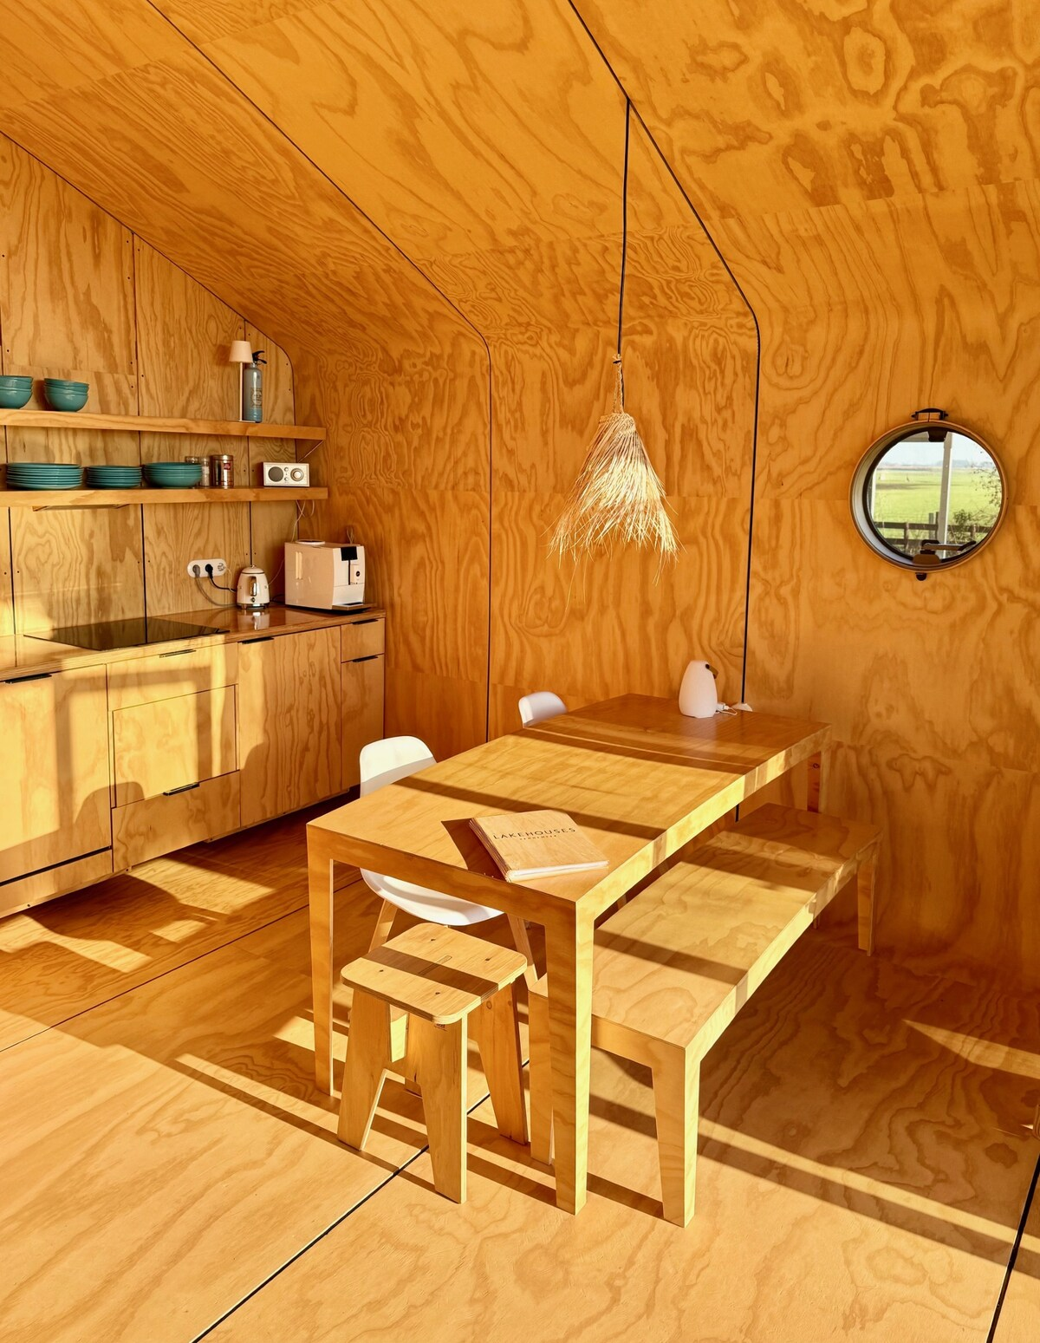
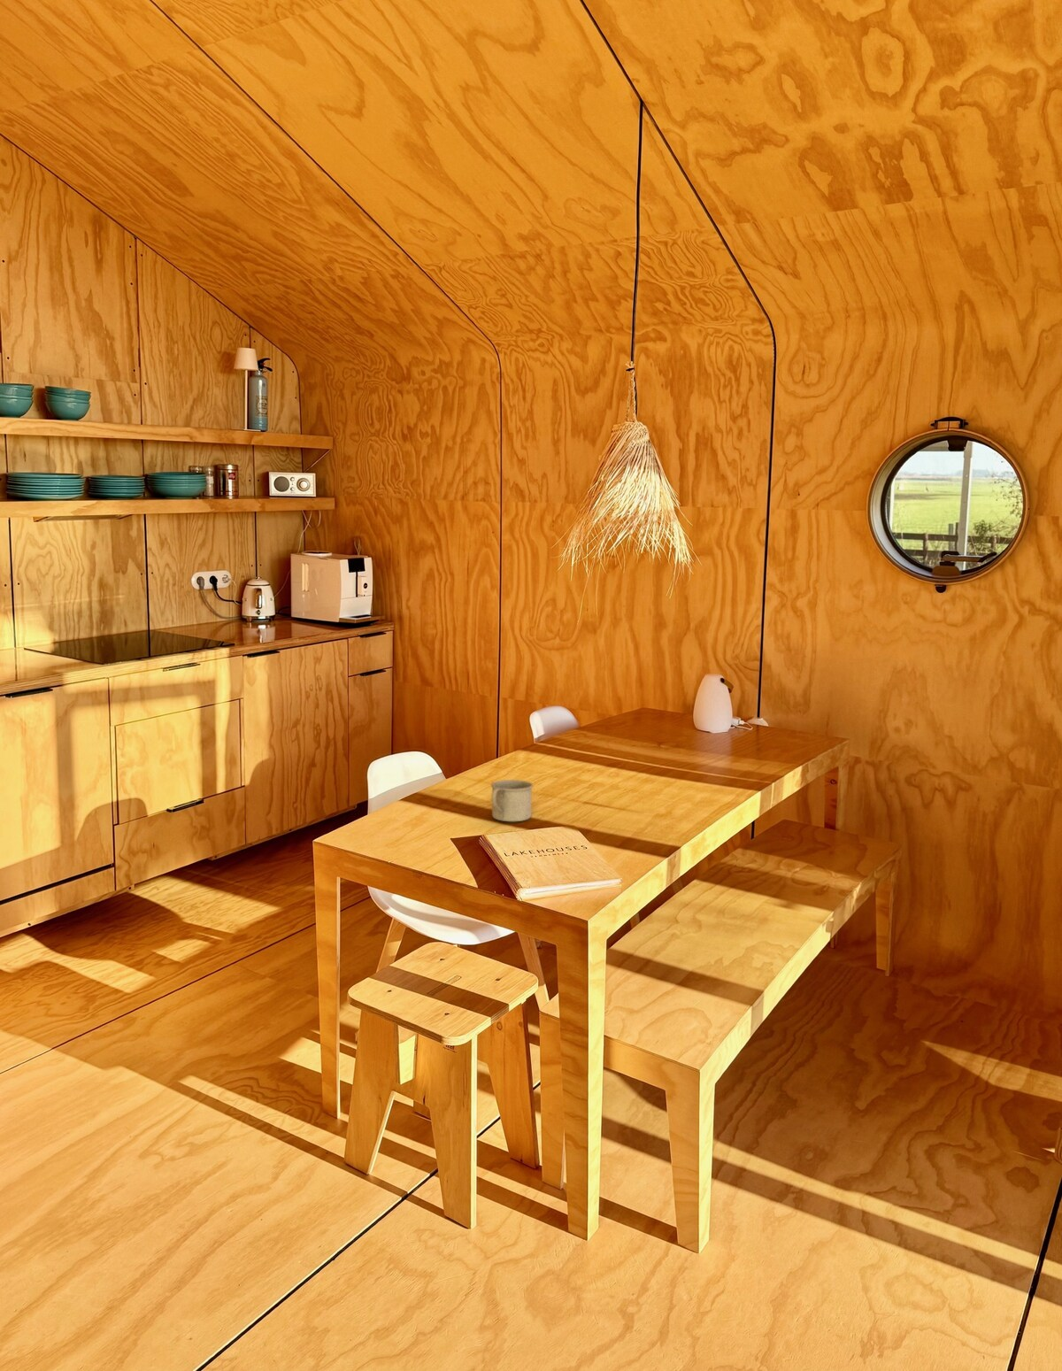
+ mug [490,779,533,822]
